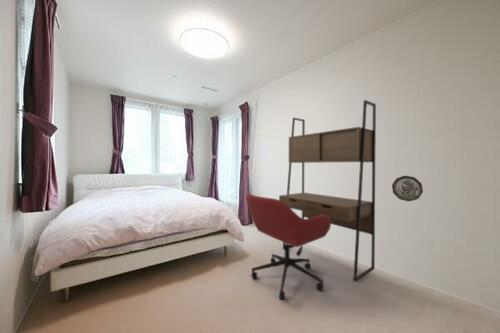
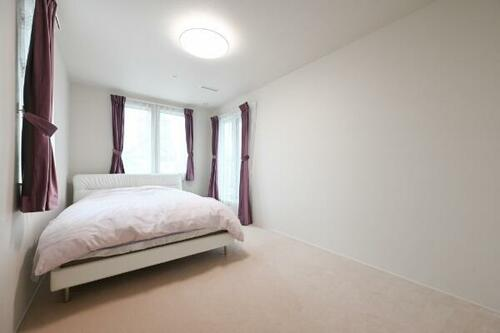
- desk [278,99,377,283]
- office chair [245,193,332,300]
- decorative plate [391,175,424,202]
